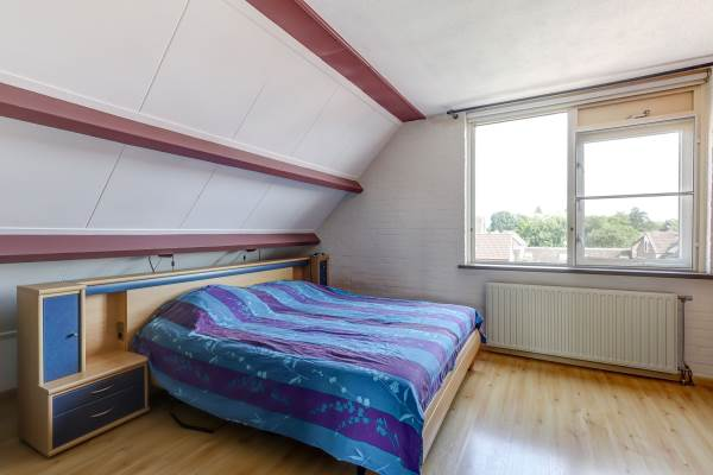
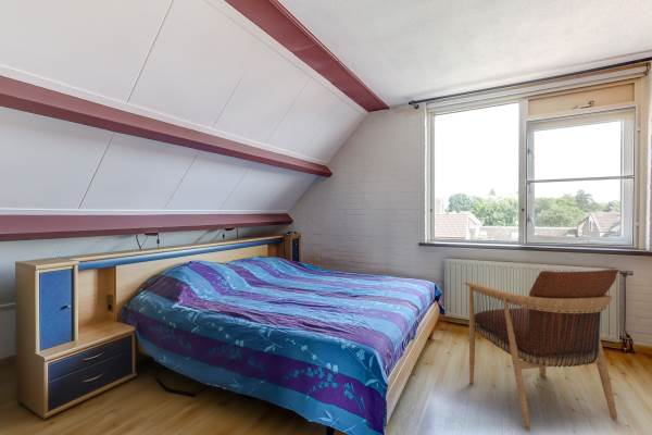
+ armchair [464,268,620,432]
